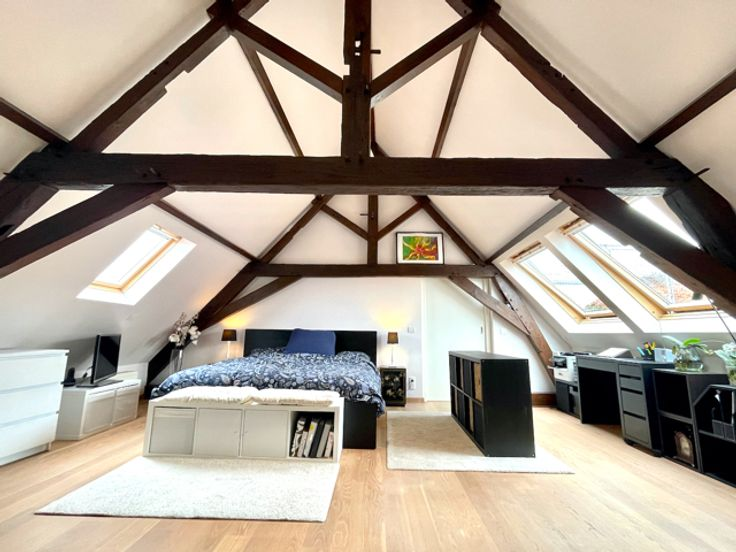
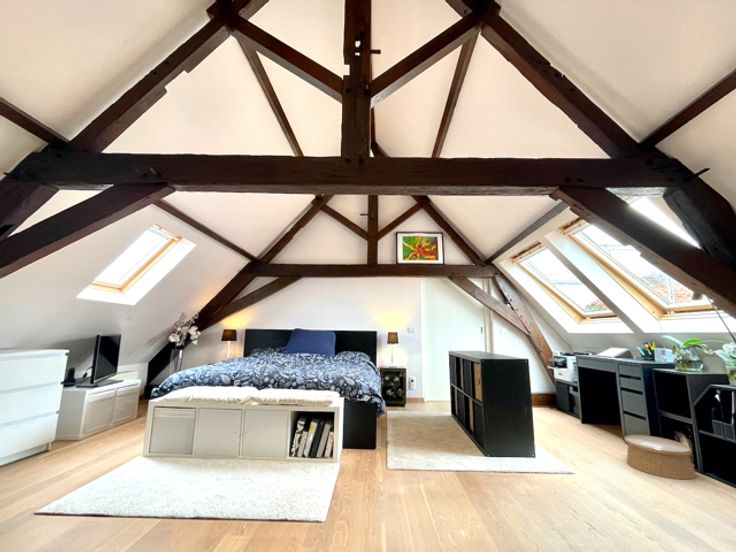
+ woven basket [624,434,697,481]
